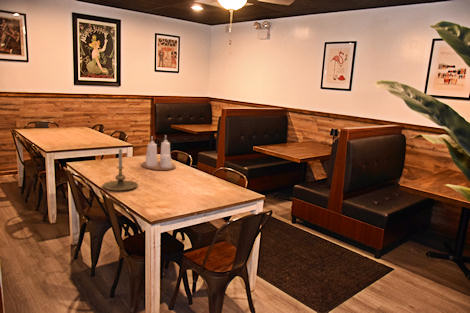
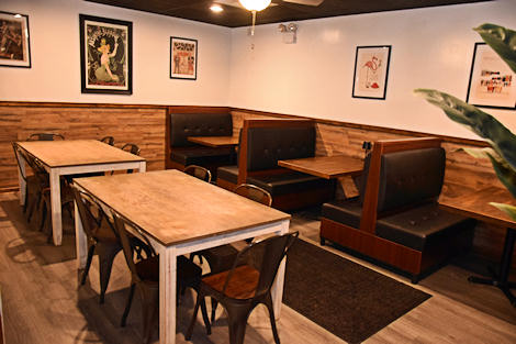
- candle holder [101,148,139,192]
- condiment set [140,134,177,171]
